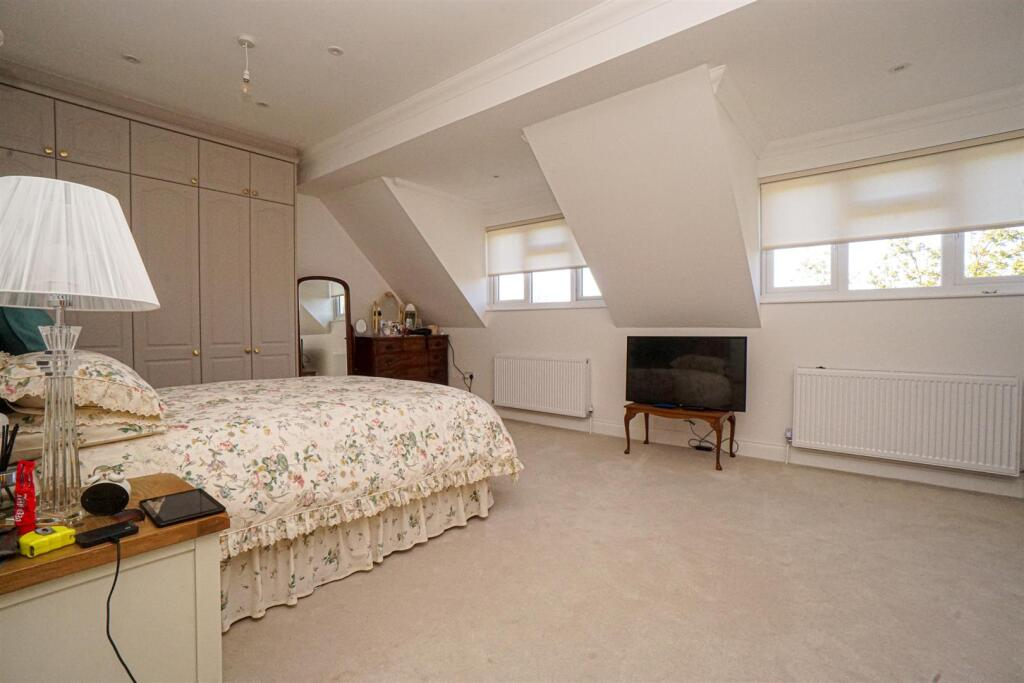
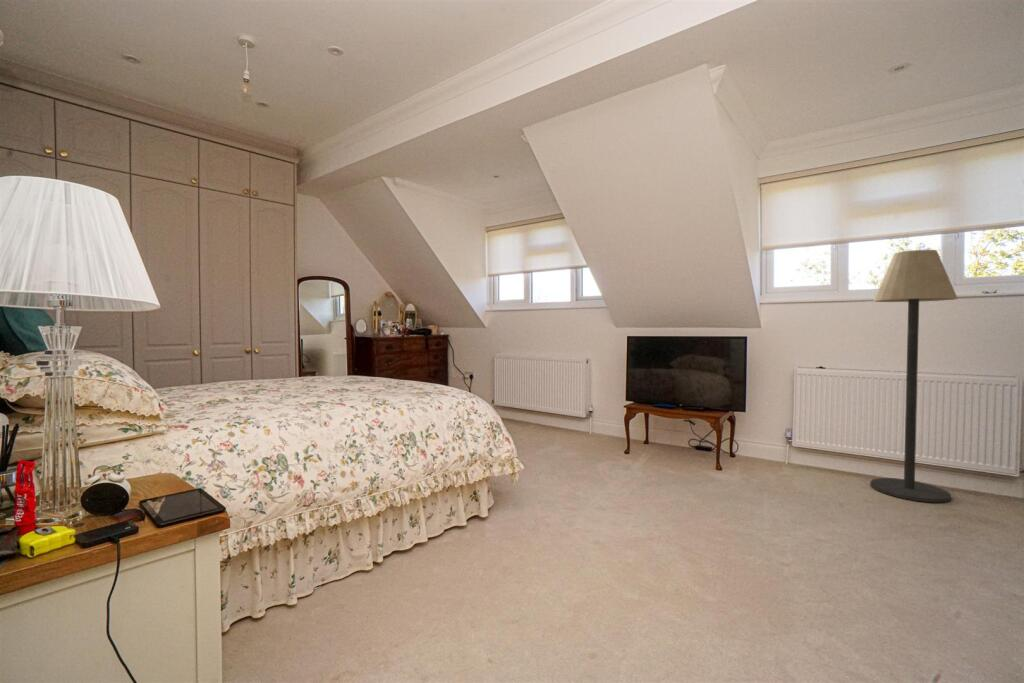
+ floor lamp [869,249,959,504]
